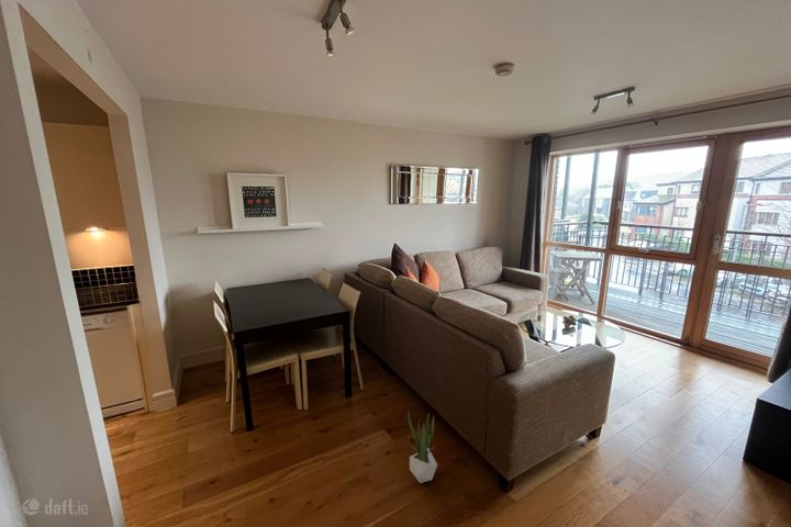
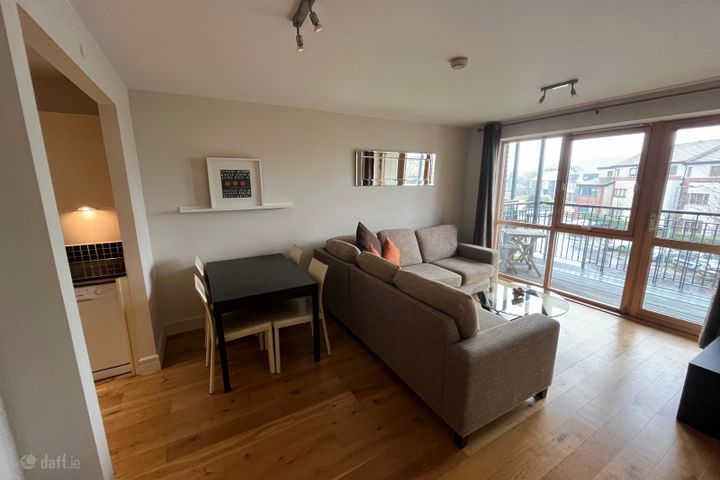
- potted plant [406,408,438,484]
